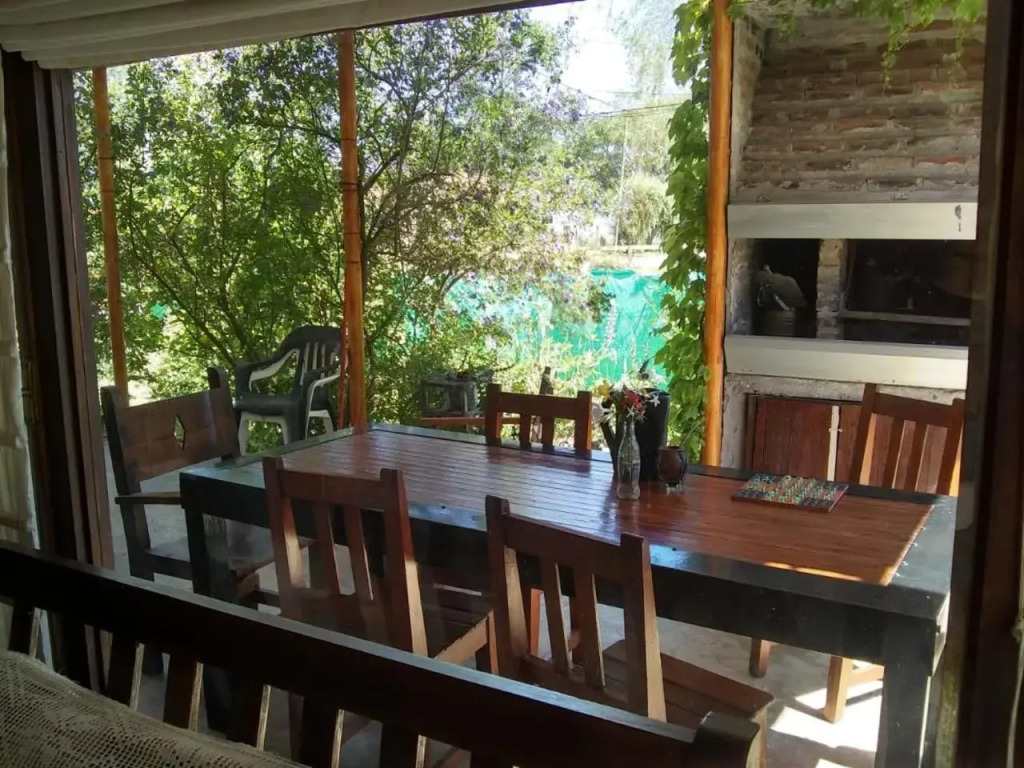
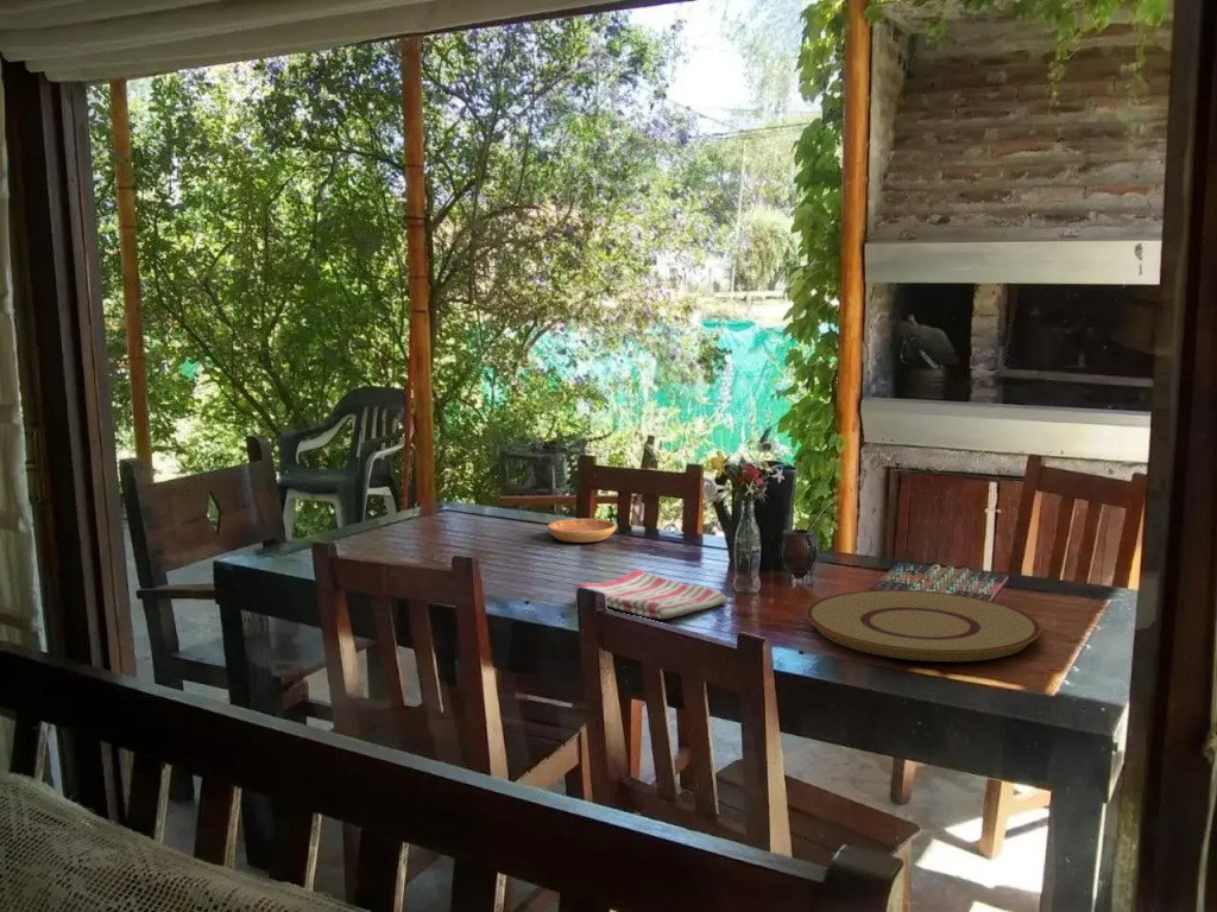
+ dish towel [574,566,727,620]
+ plate [805,589,1042,663]
+ saucer [547,518,617,544]
